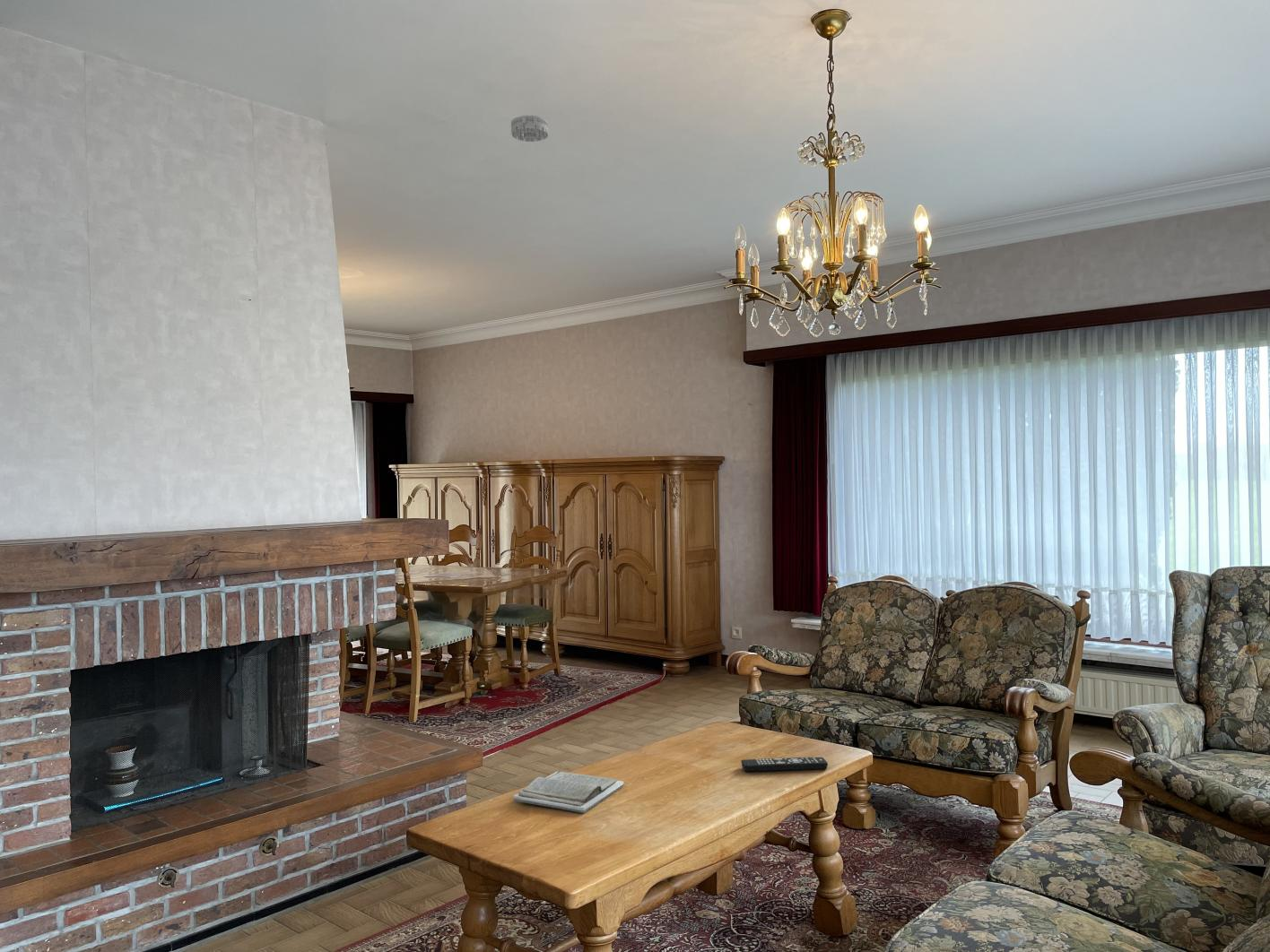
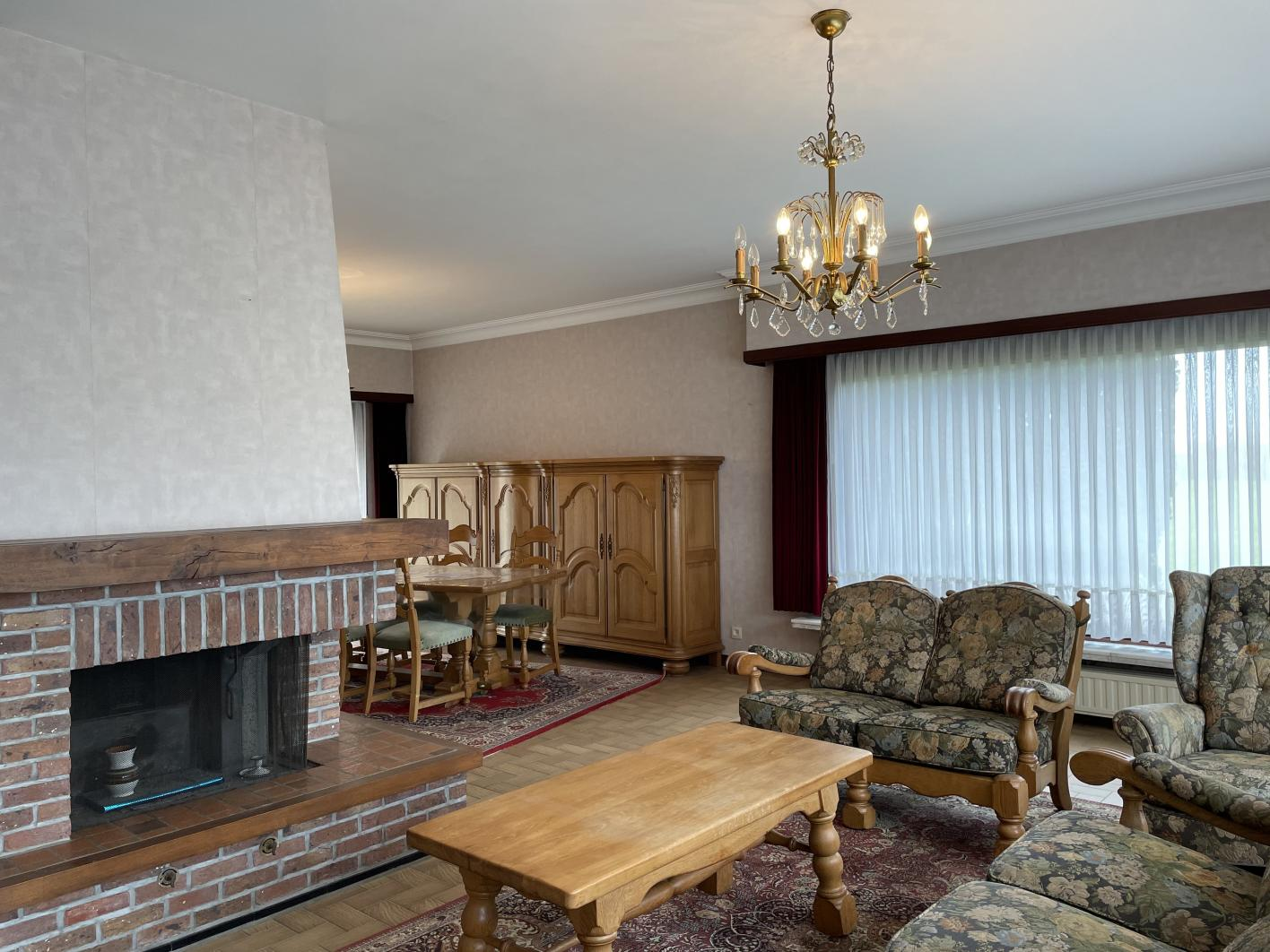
- book [512,770,624,814]
- smoke detector [510,115,549,143]
- remote control [741,757,829,773]
